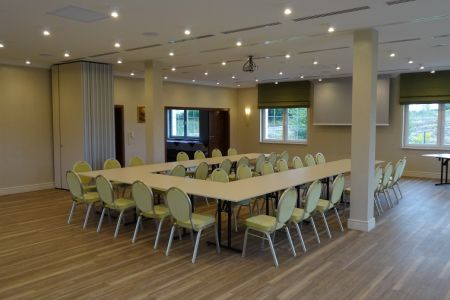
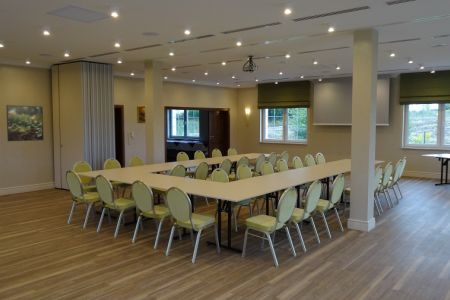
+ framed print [5,104,44,142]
